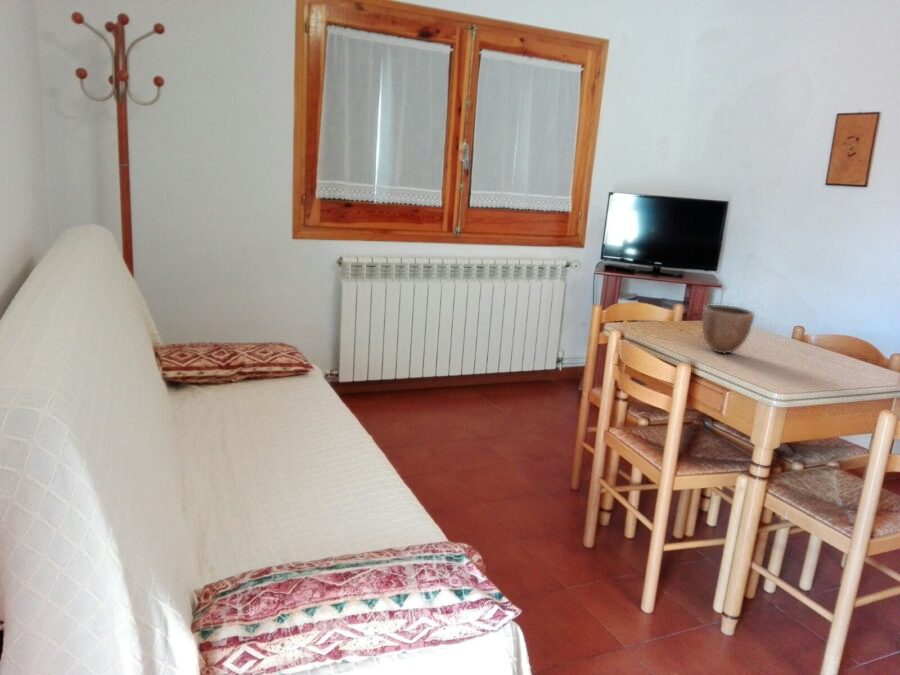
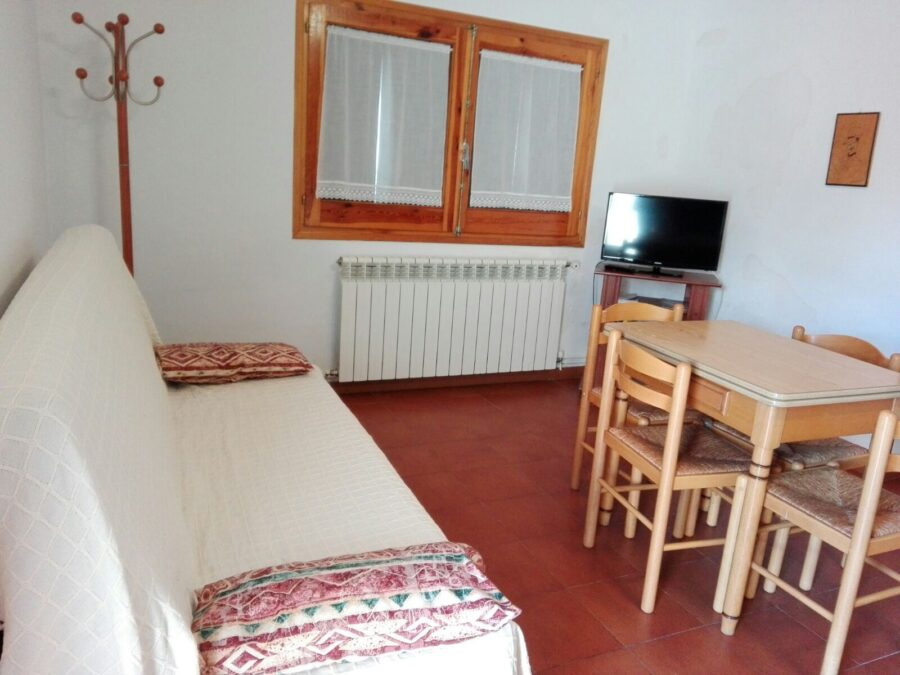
- decorative bowl [701,304,756,355]
